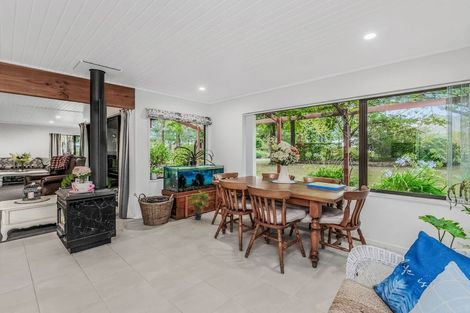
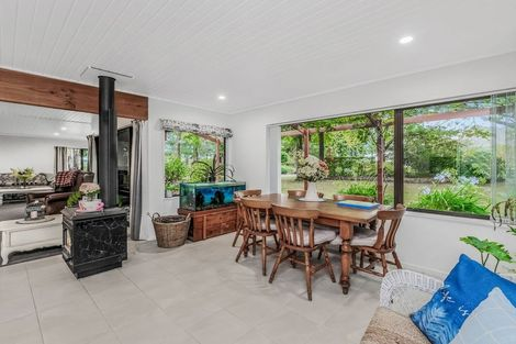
- potted plant [187,190,211,221]
